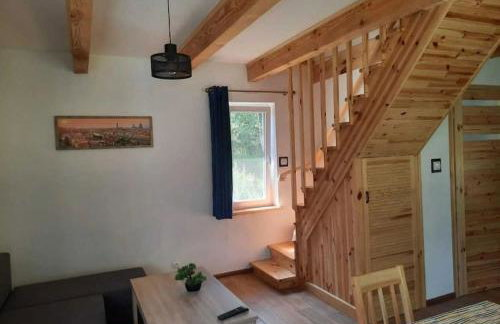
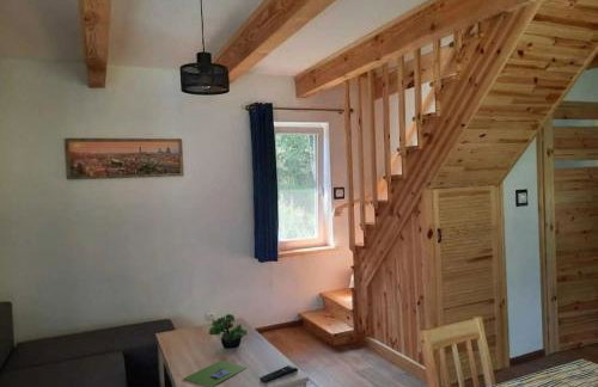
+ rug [183,360,248,387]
